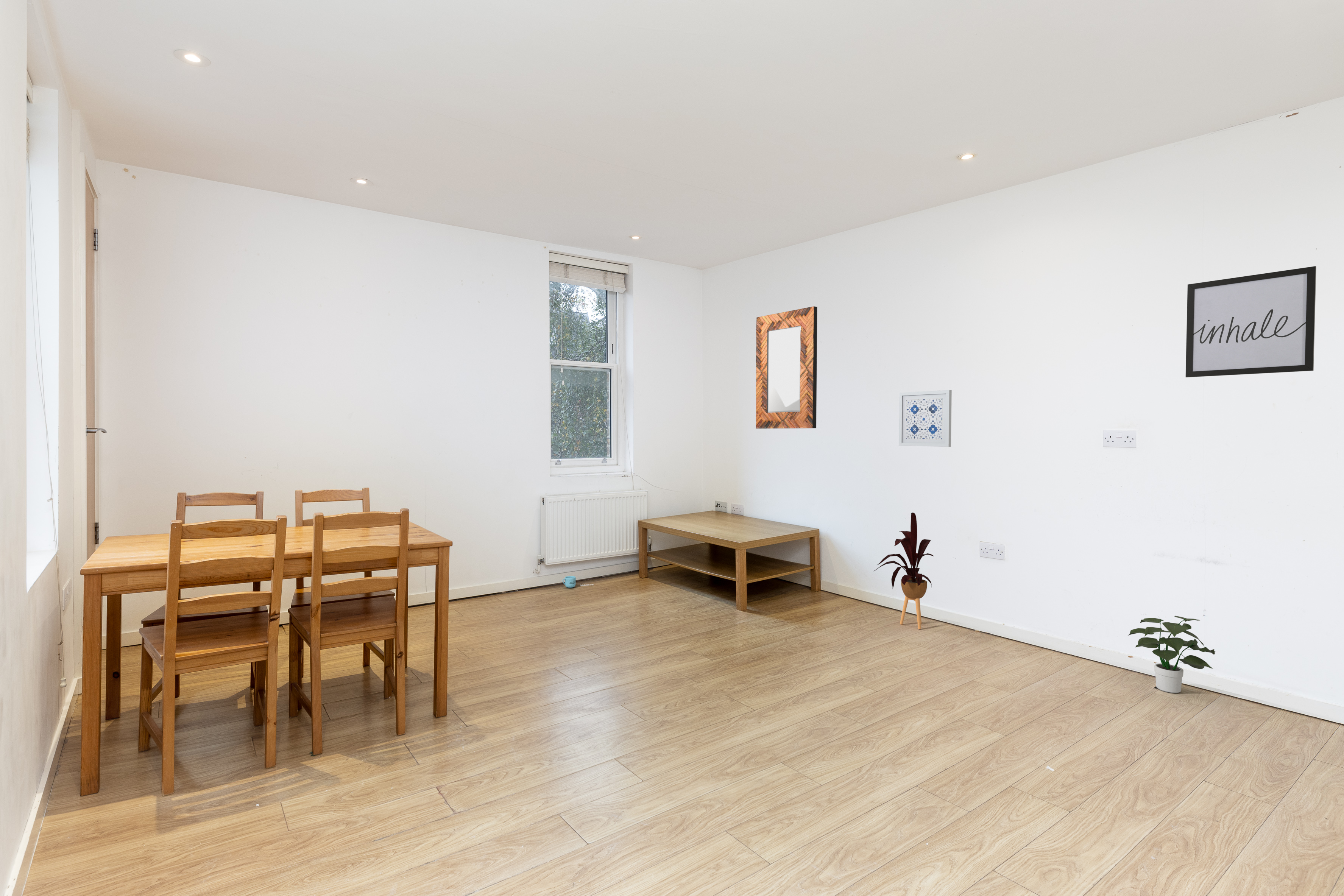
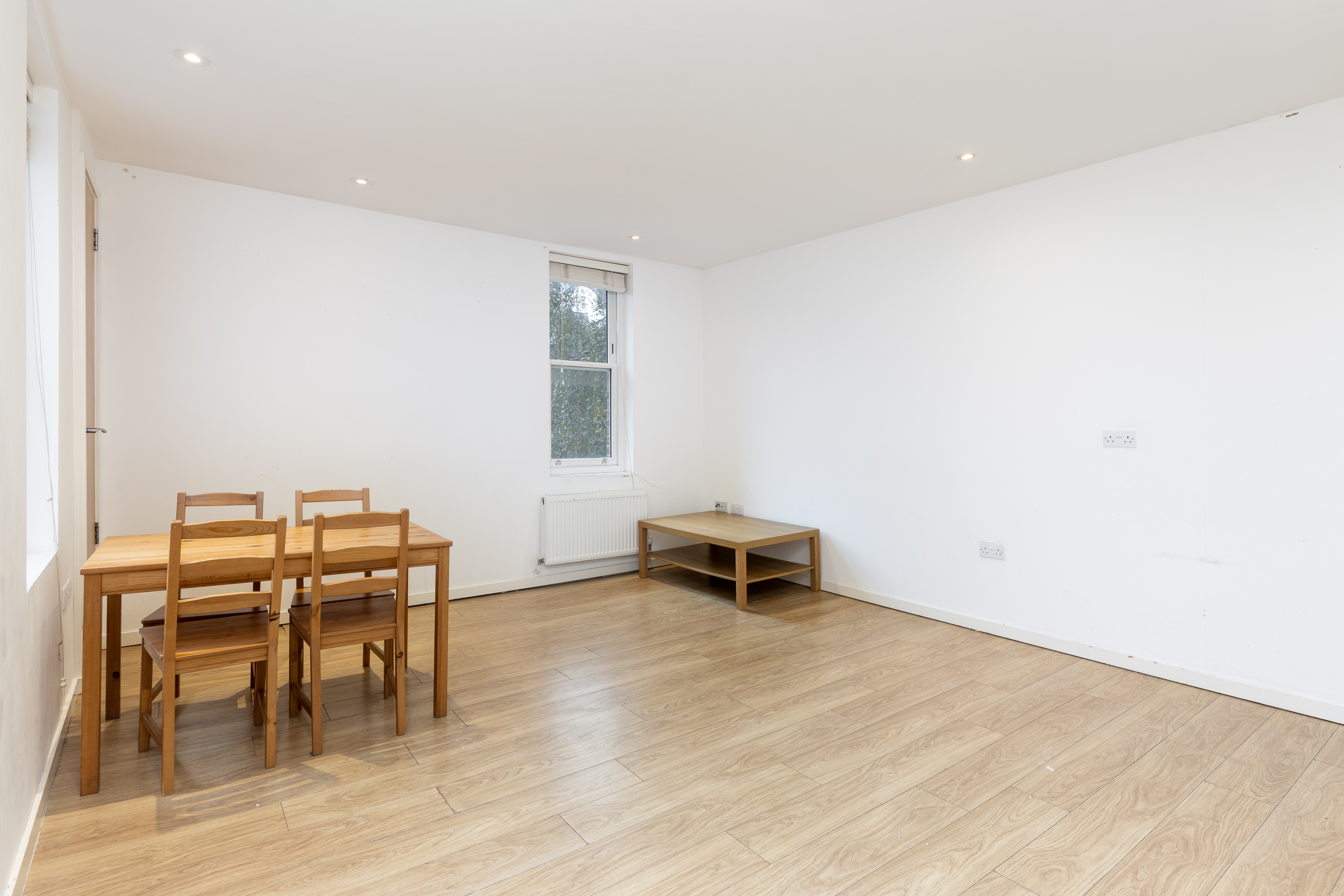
- mug [562,576,593,588]
- home mirror [756,306,818,429]
- wall art [898,390,952,447]
- potted plant [1127,616,1216,693]
- house plant [873,512,934,630]
- wall art [1185,266,1317,378]
